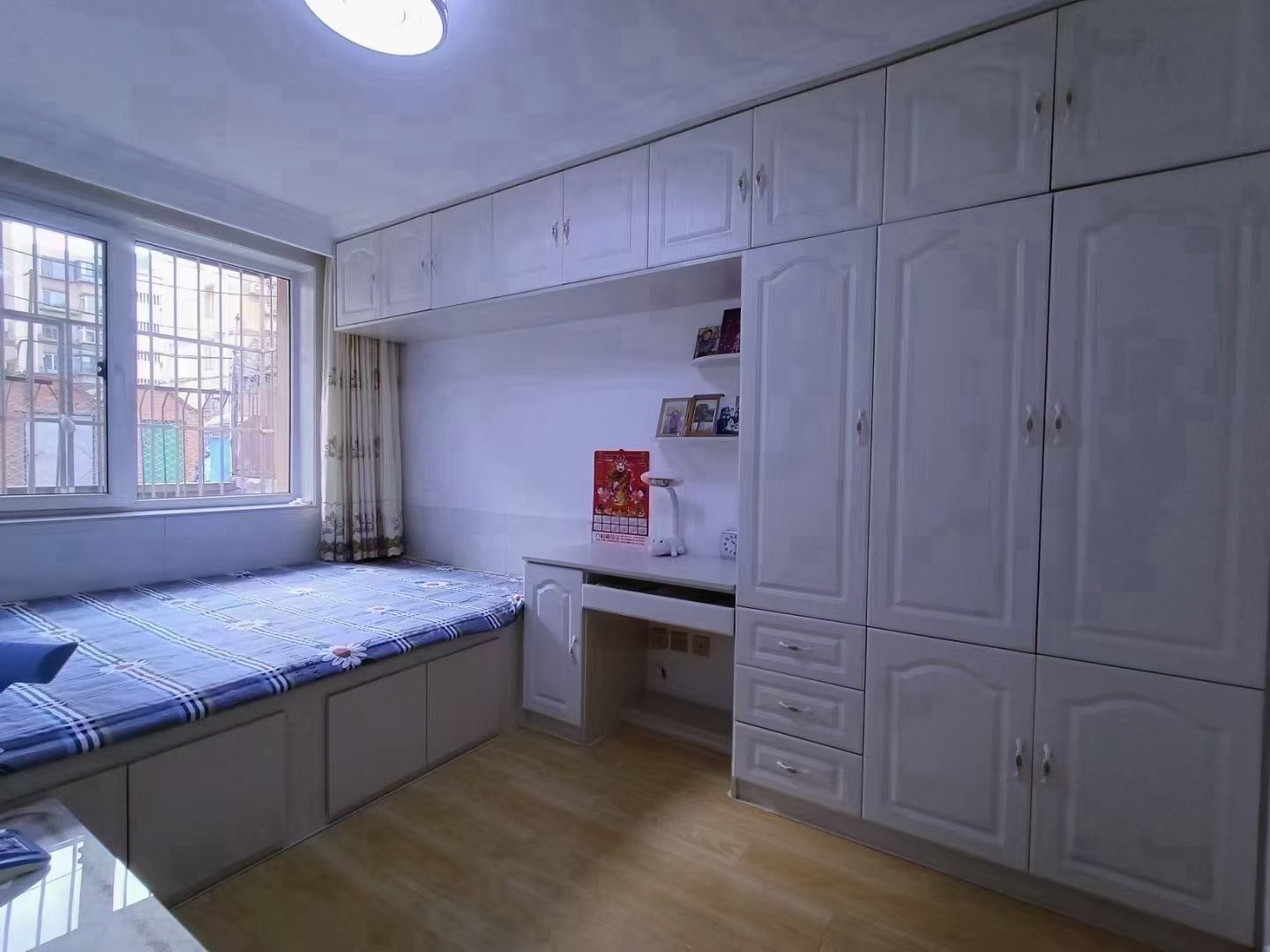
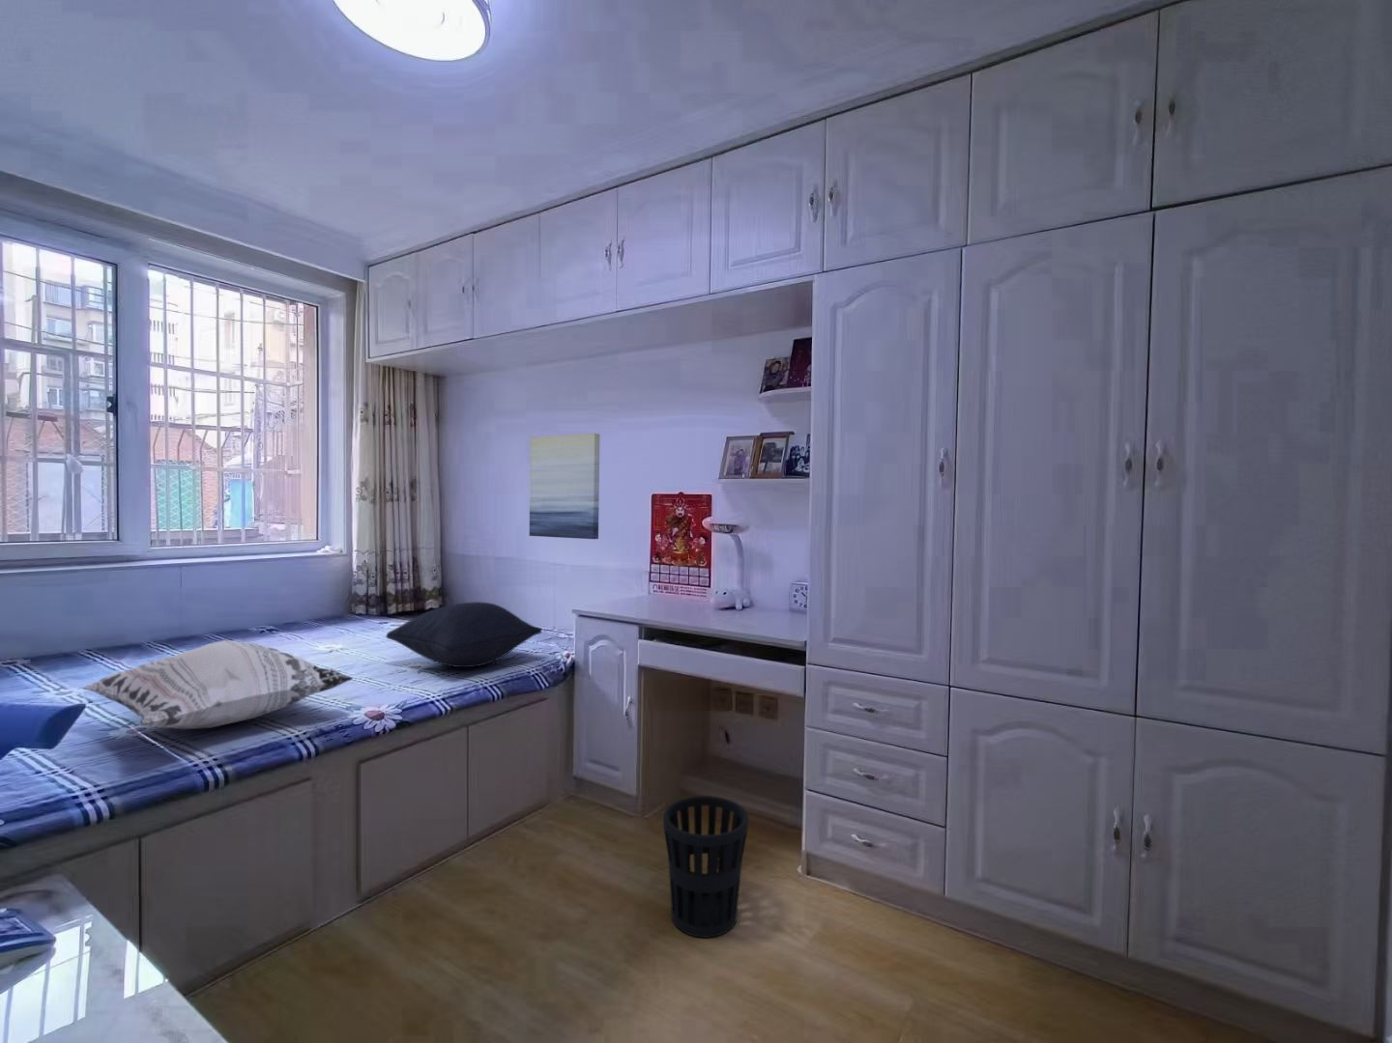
+ wastebasket [662,794,750,939]
+ wall art [528,433,601,540]
+ pillow [385,600,544,668]
+ decorative pillow [81,640,354,730]
